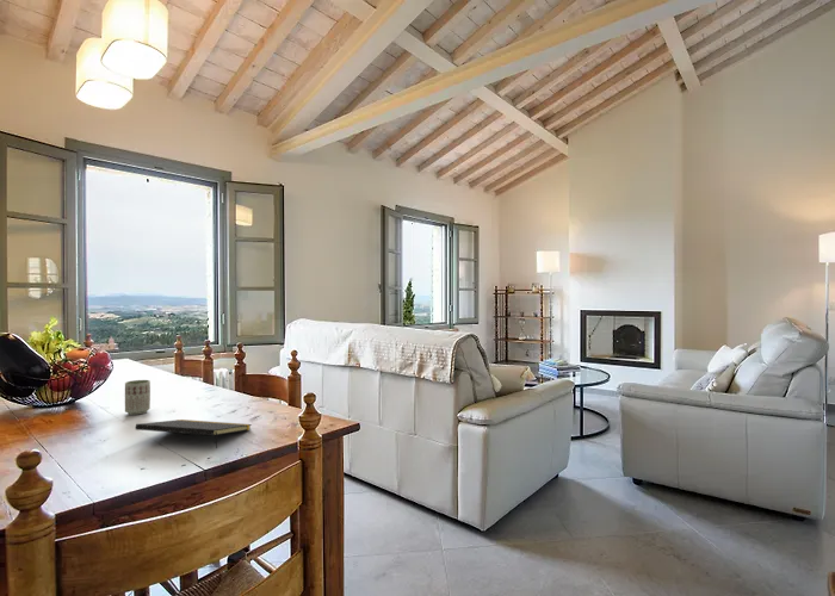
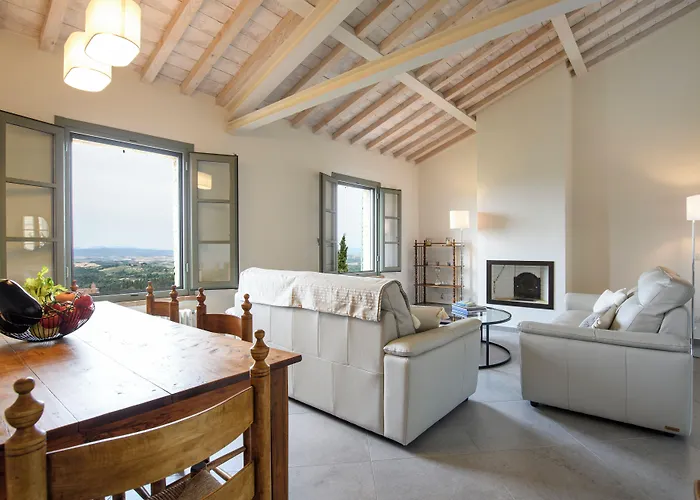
- cup [124,379,151,416]
- notepad [135,418,253,449]
